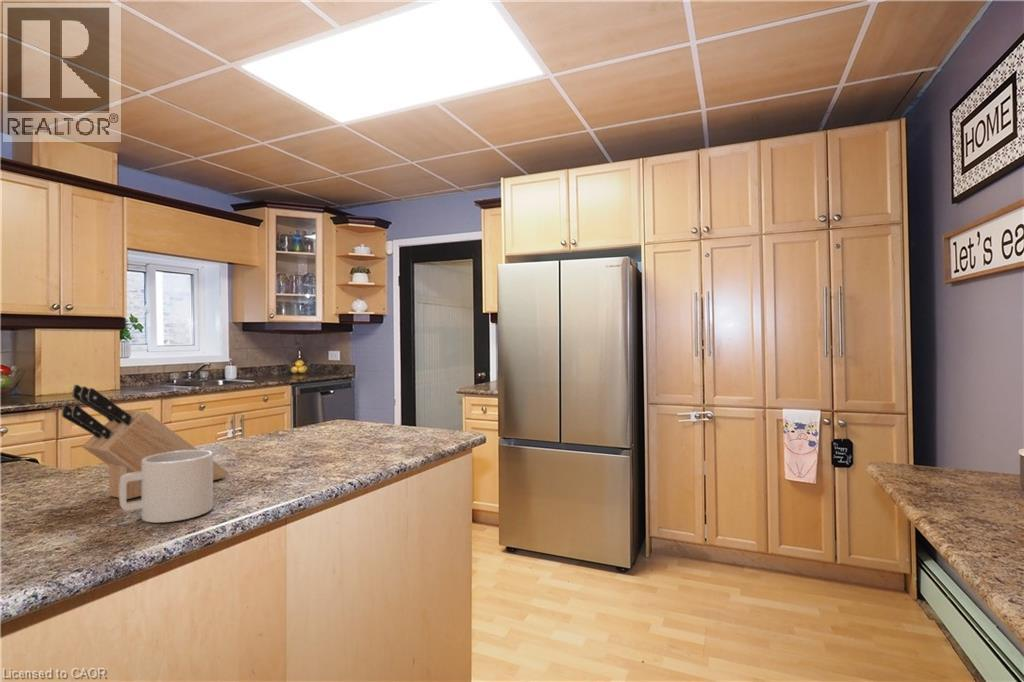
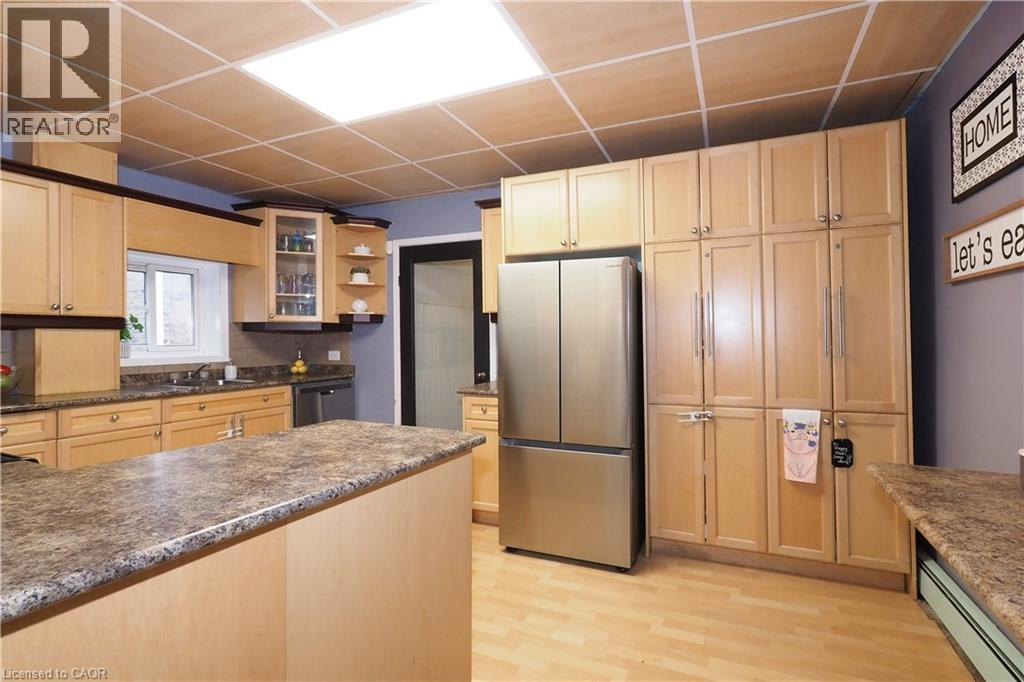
- mug [118,449,214,524]
- knife block [61,384,230,500]
